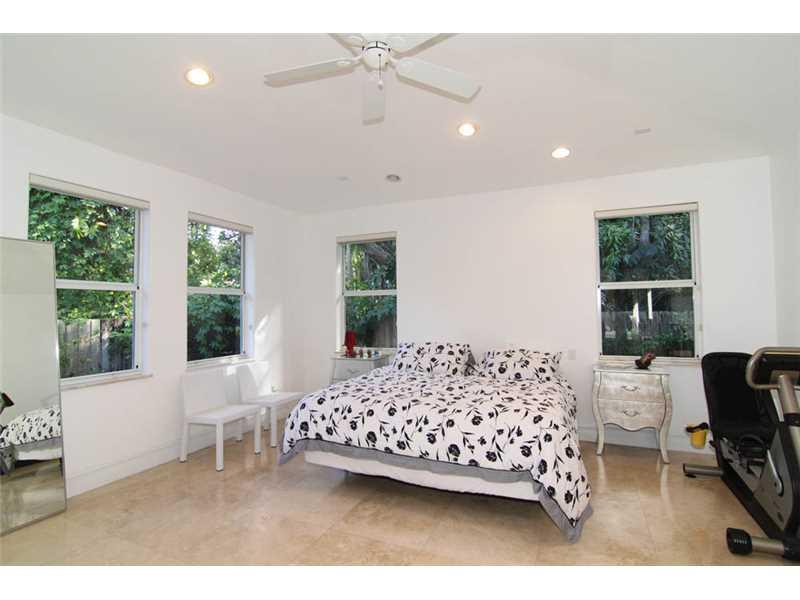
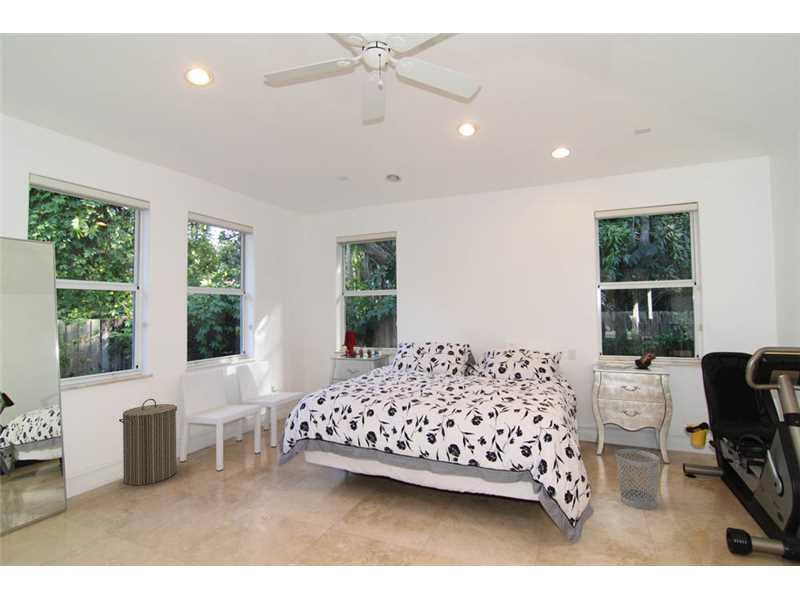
+ laundry hamper [118,398,178,486]
+ wastebasket [615,448,660,511]
